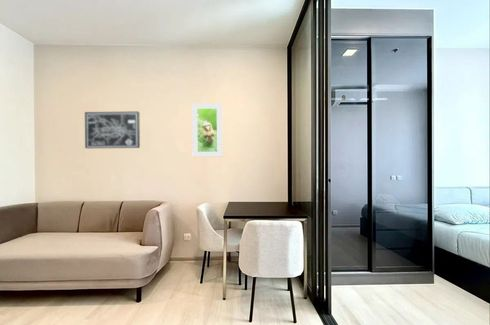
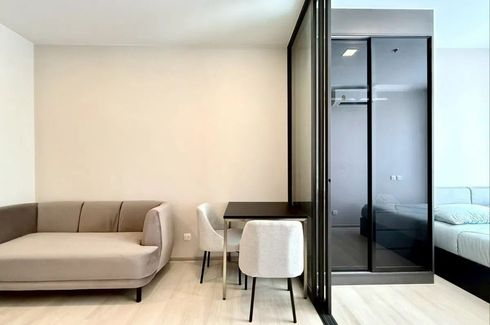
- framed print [191,102,223,158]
- wall art [84,111,141,149]
